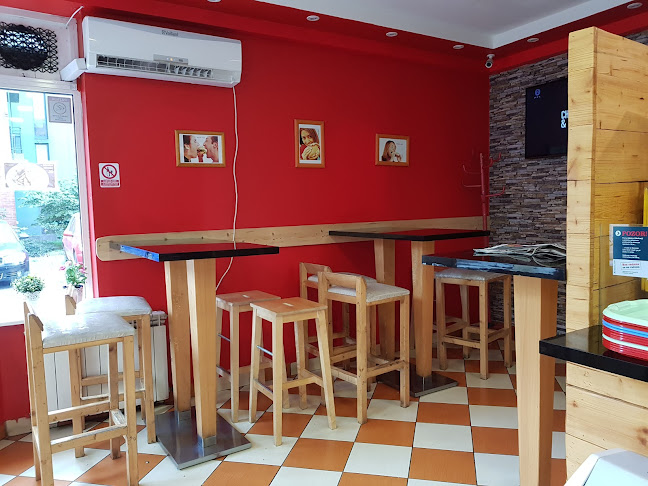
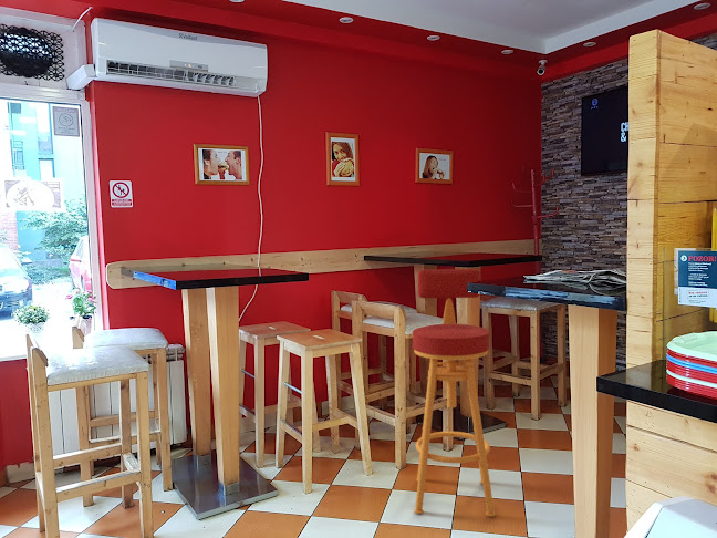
+ bar stool [412,268,496,518]
